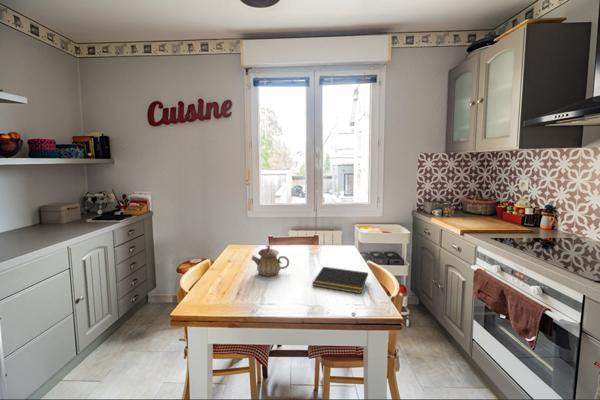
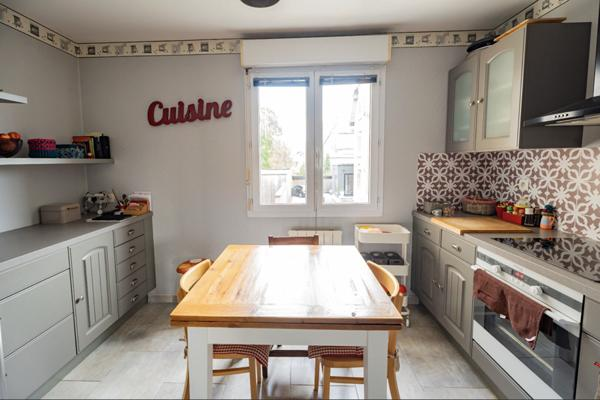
- teapot [250,244,290,277]
- notepad [311,266,369,295]
